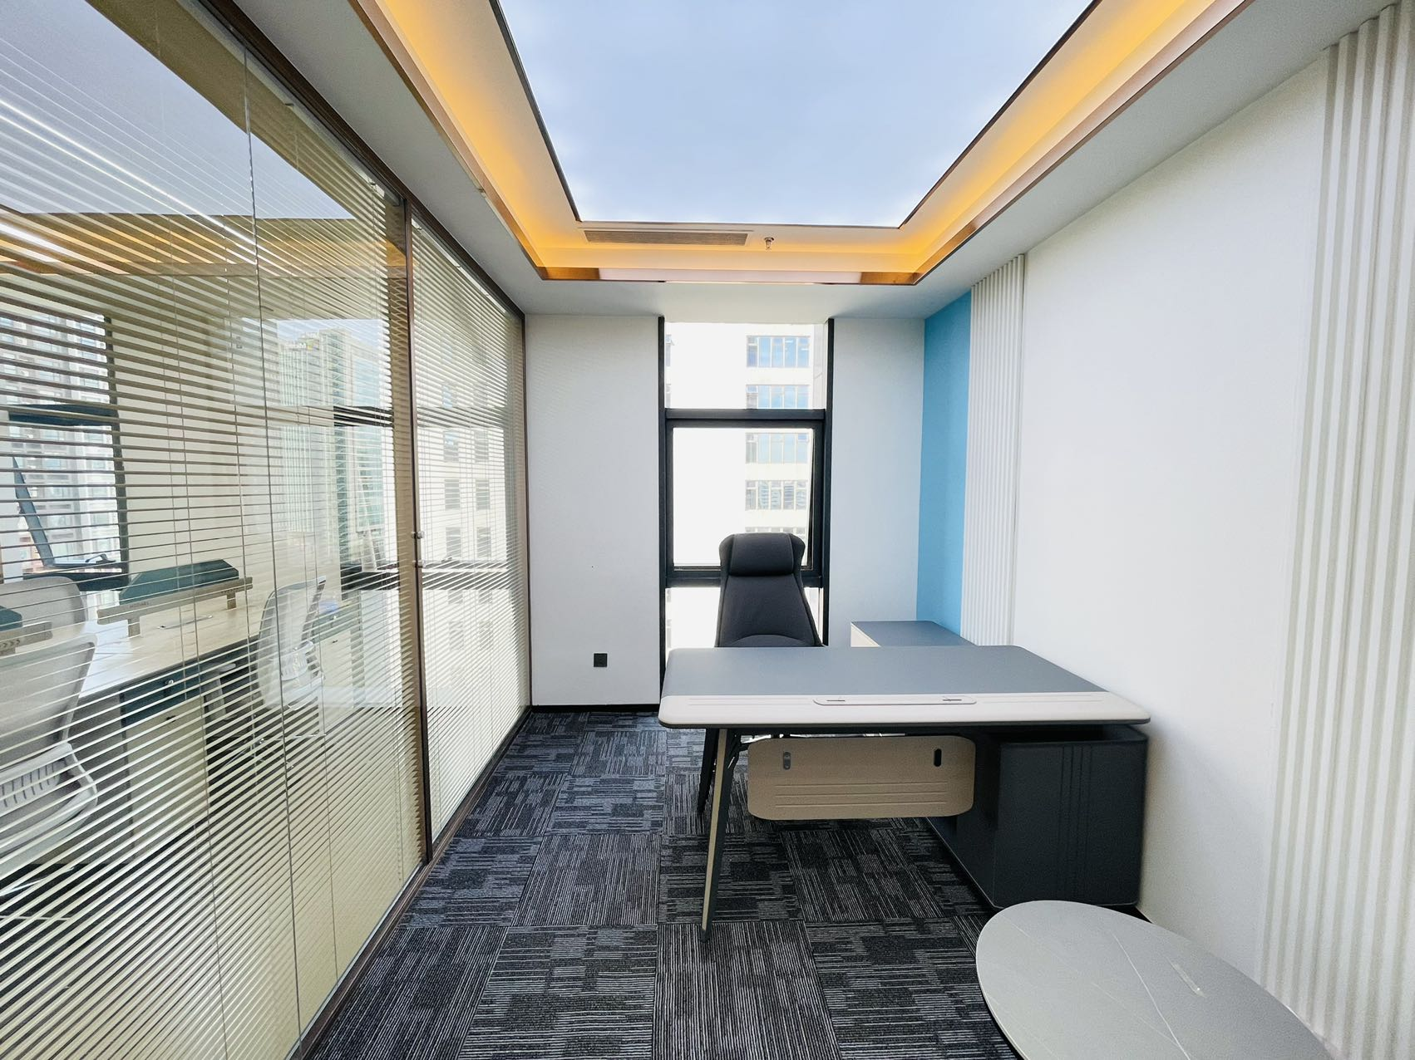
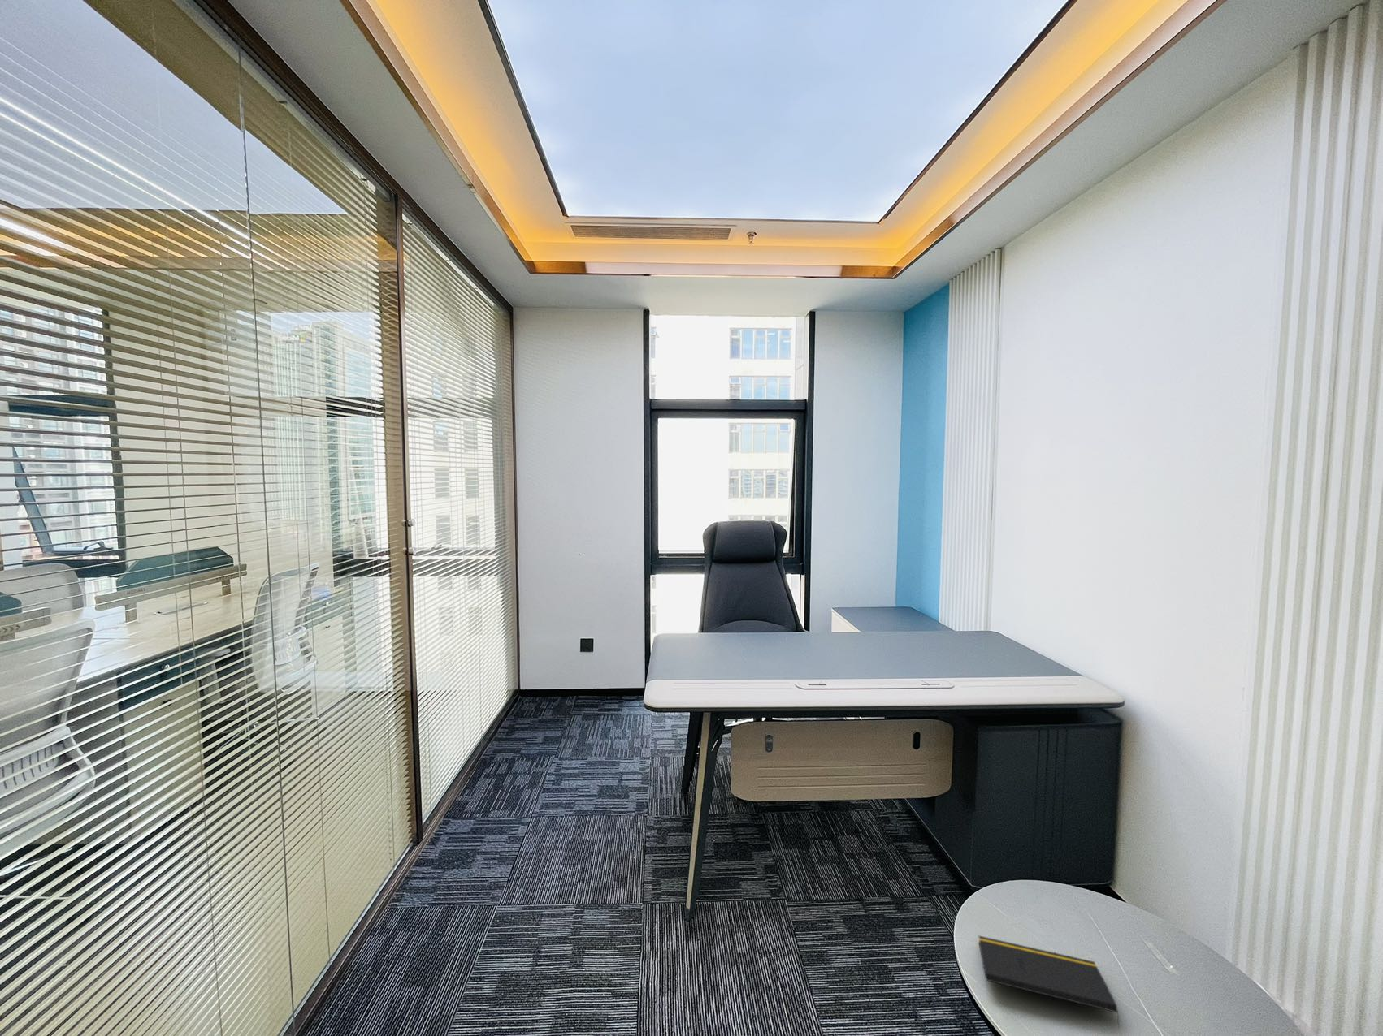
+ notepad [978,935,1121,1028]
